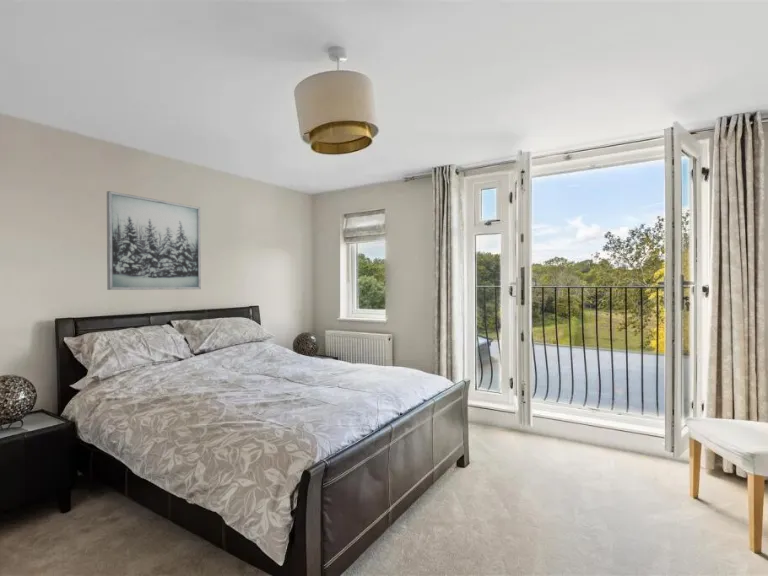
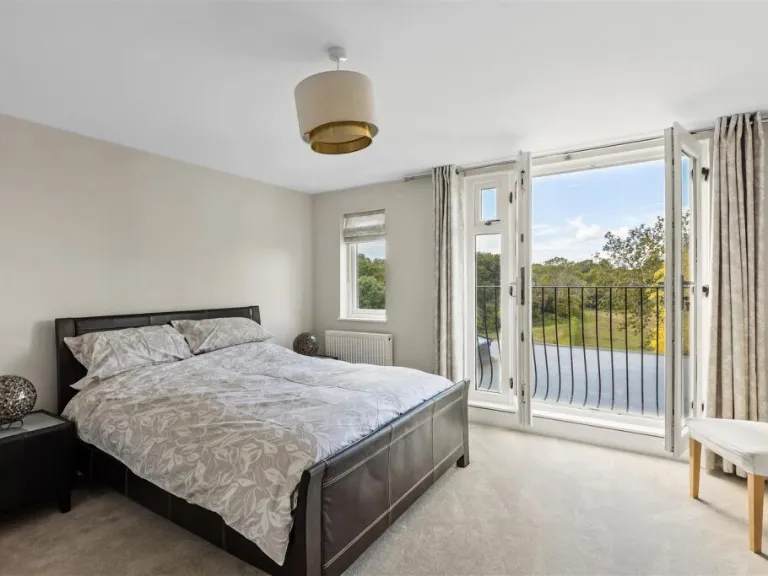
- wall art [106,190,202,291]
